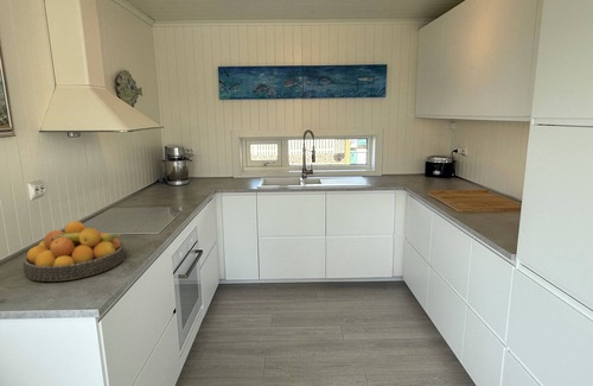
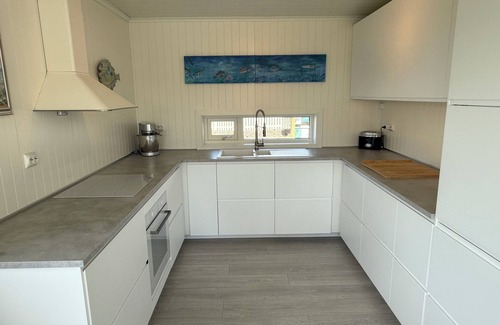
- fruit bowl [23,220,126,283]
